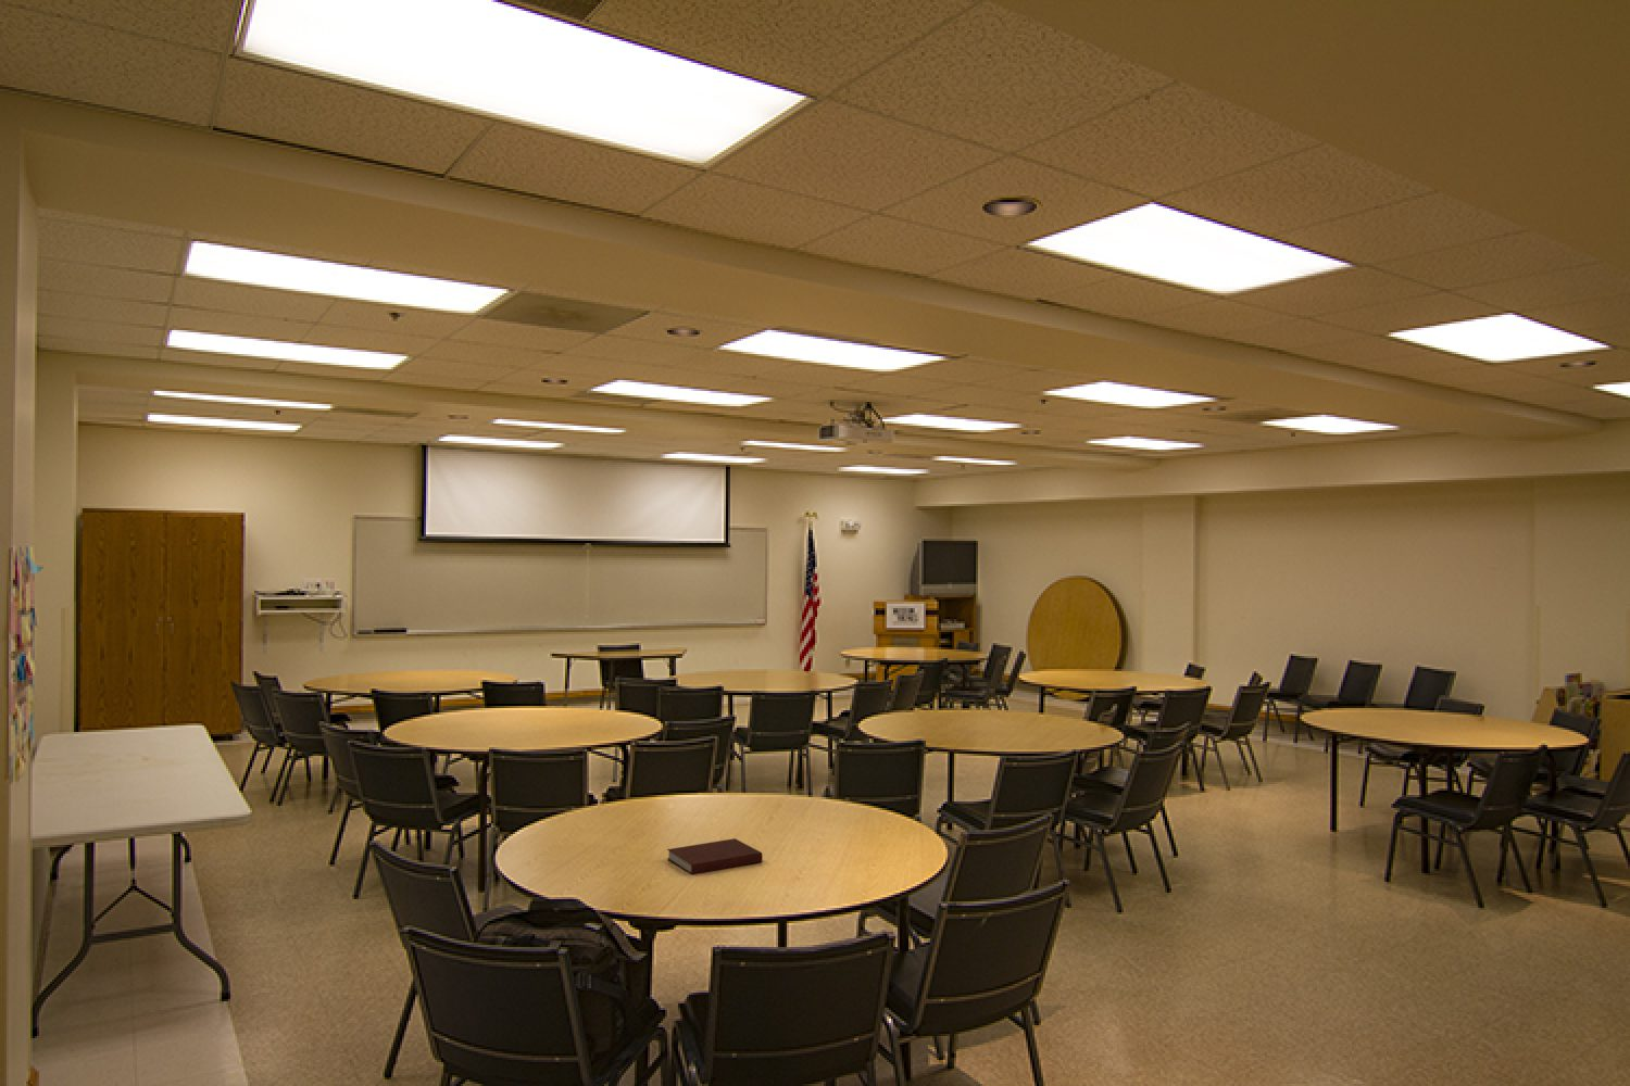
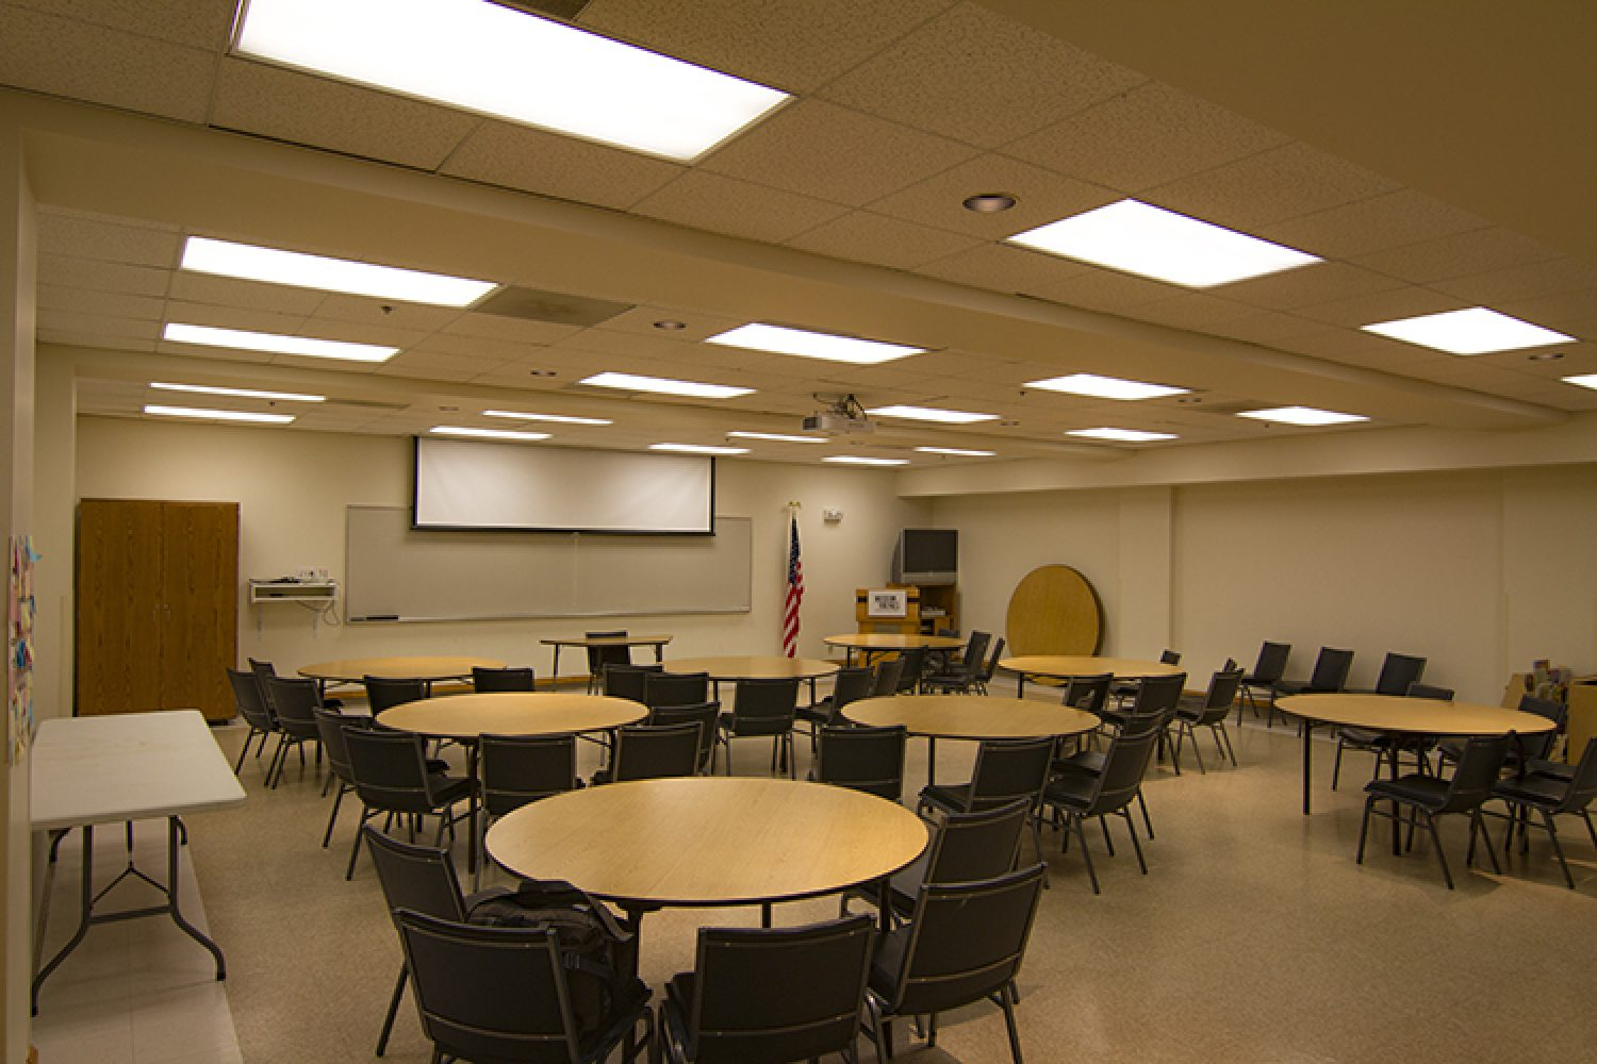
- notebook [666,838,764,875]
